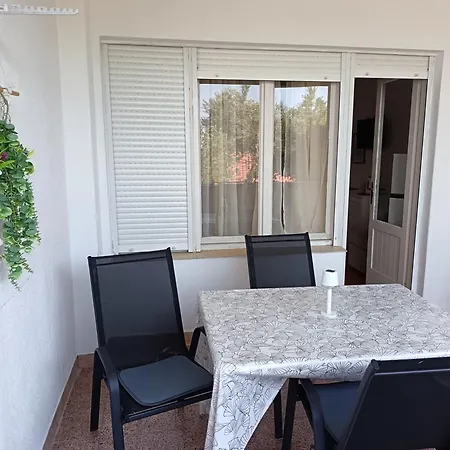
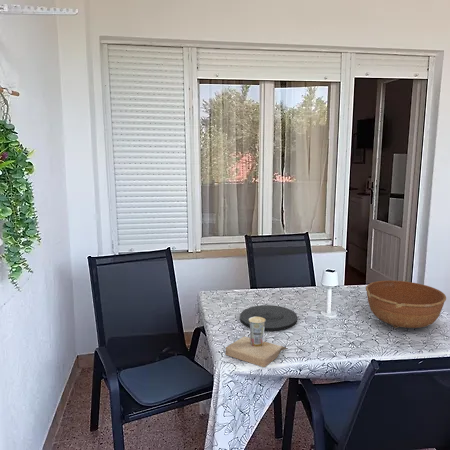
+ bowl [365,279,447,329]
+ cup [225,317,289,368]
+ plate [239,304,298,332]
